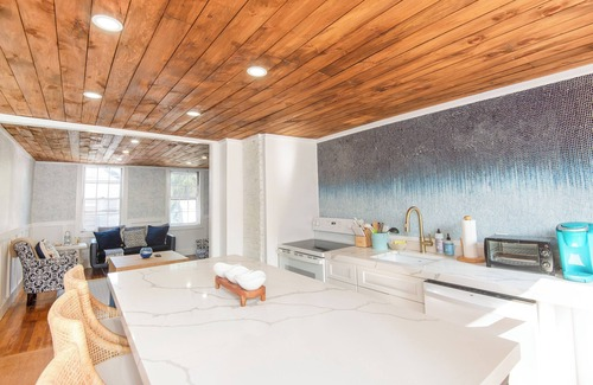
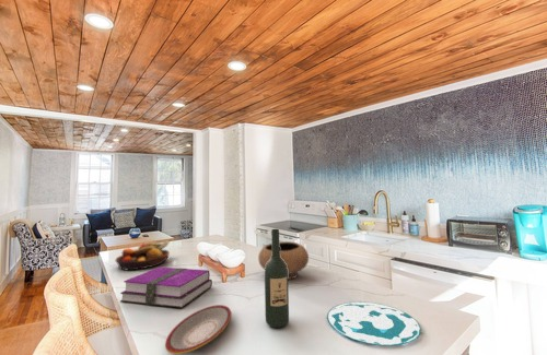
+ plate [164,304,232,355]
+ fruit bowl [115,239,171,271]
+ bowl [257,240,310,281]
+ hardback book [119,267,213,309]
+ plate [326,300,422,346]
+ wine bottle [264,228,290,329]
